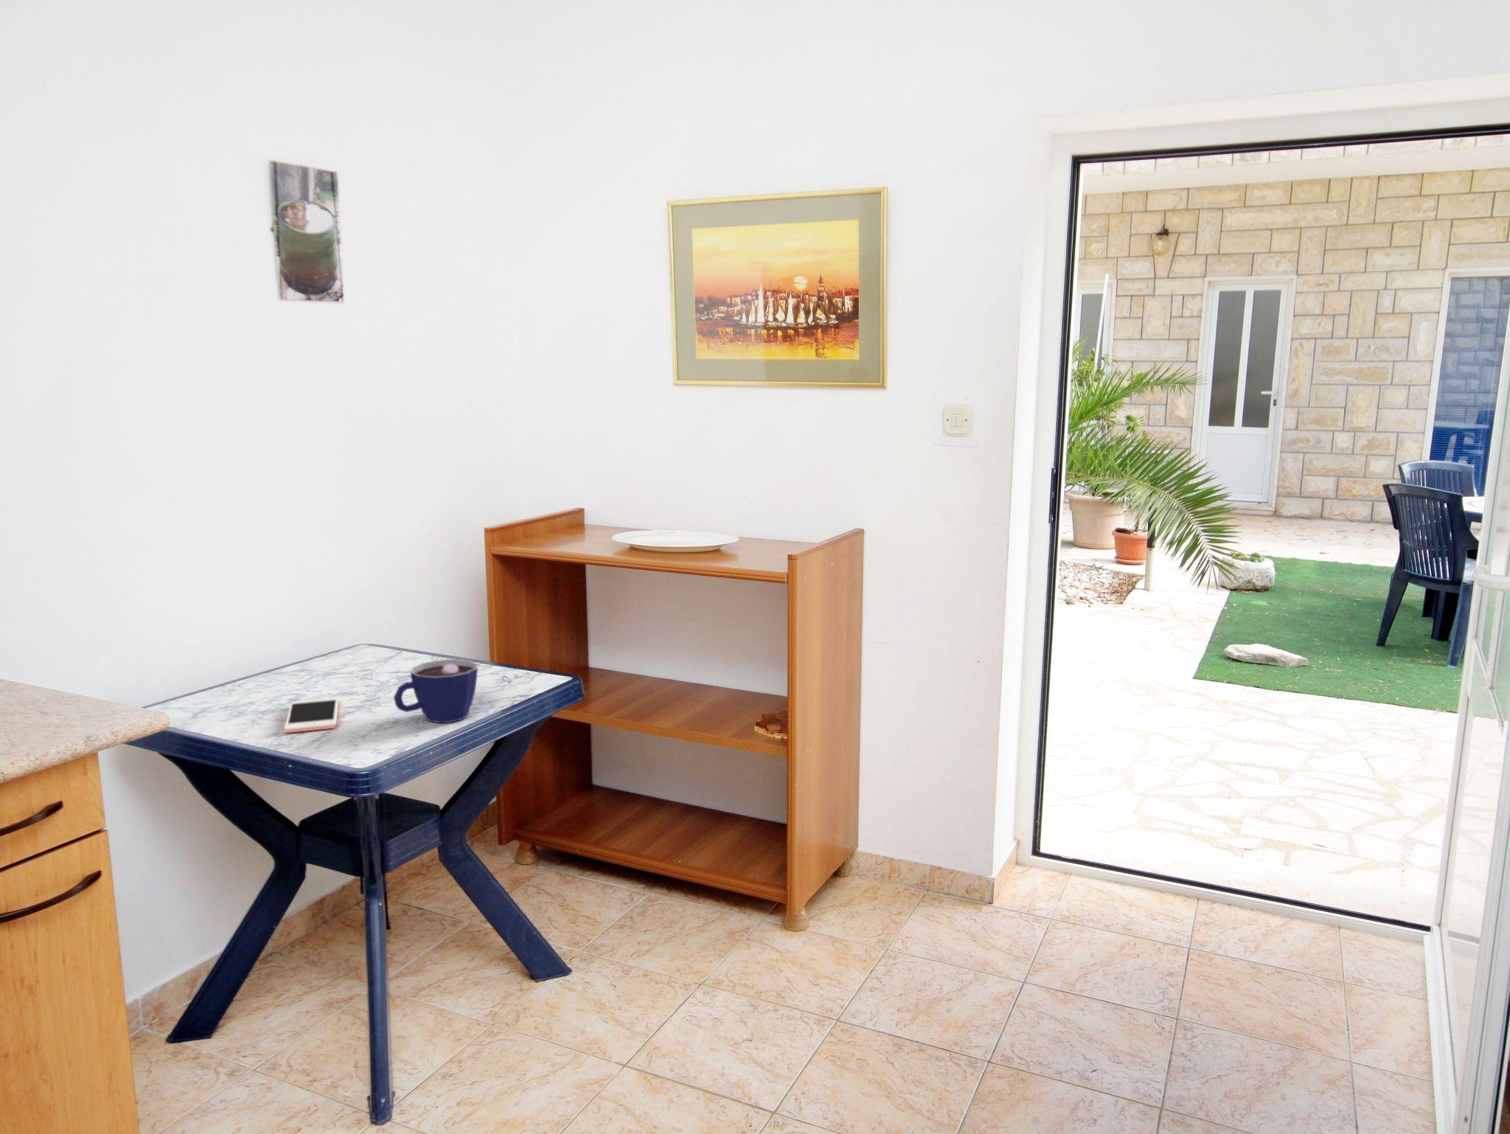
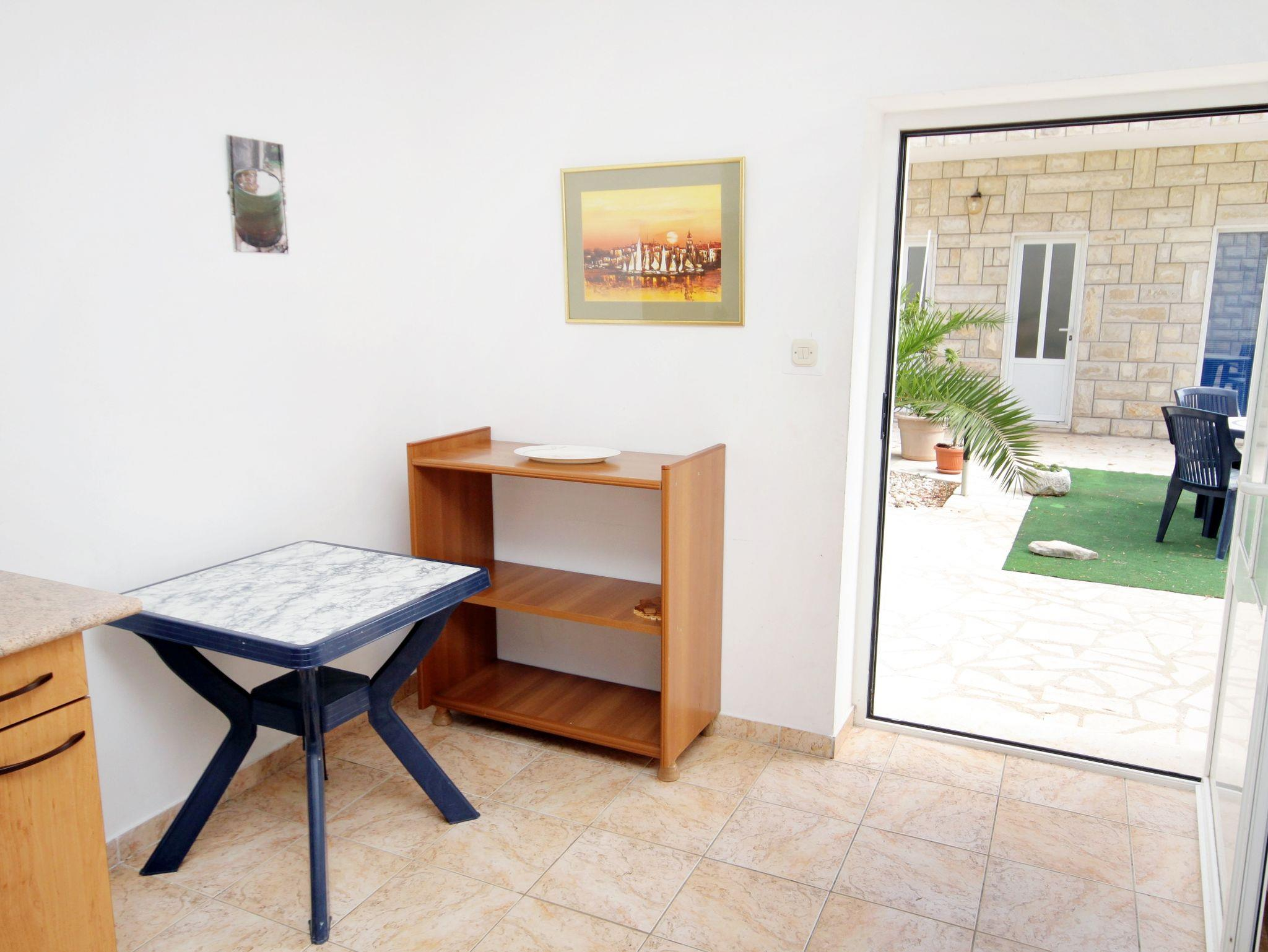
- cell phone [283,697,339,734]
- cup [393,659,479,723]
